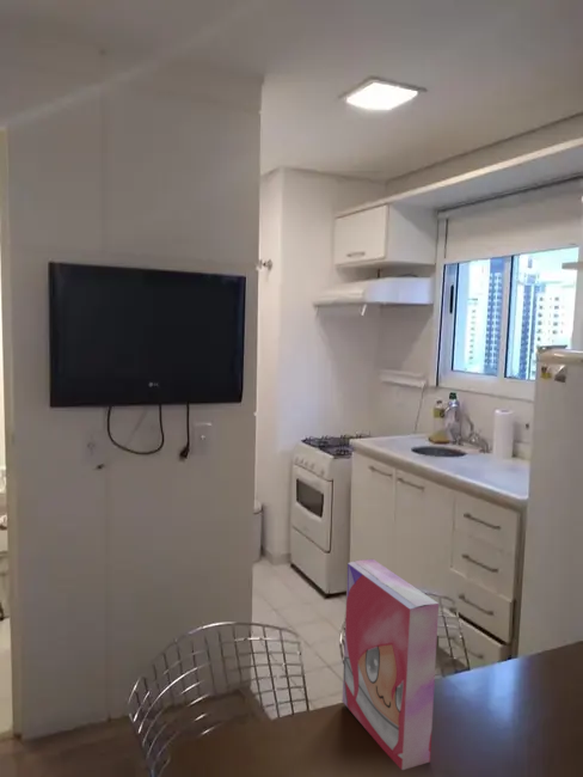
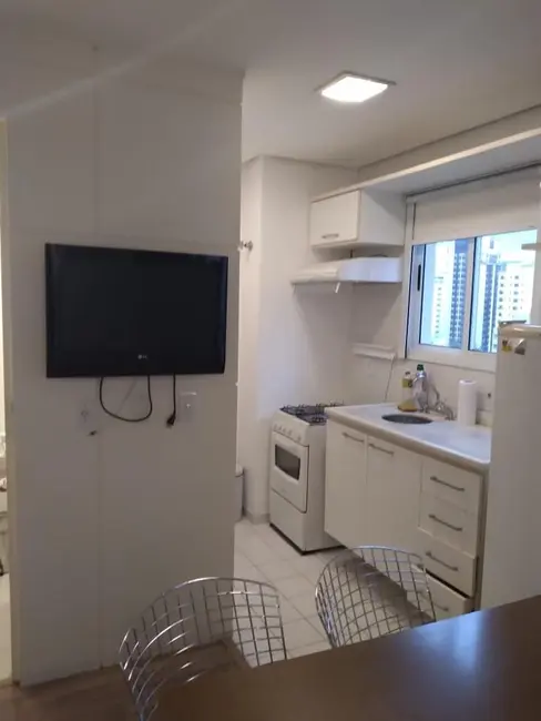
- cereal box [342,558,440,771]
